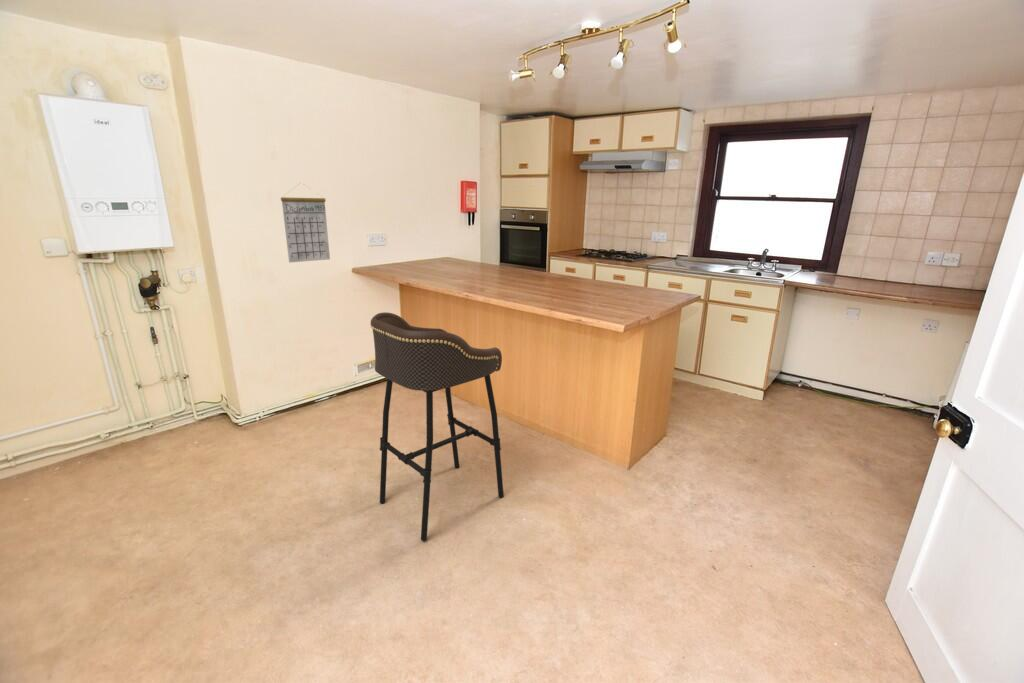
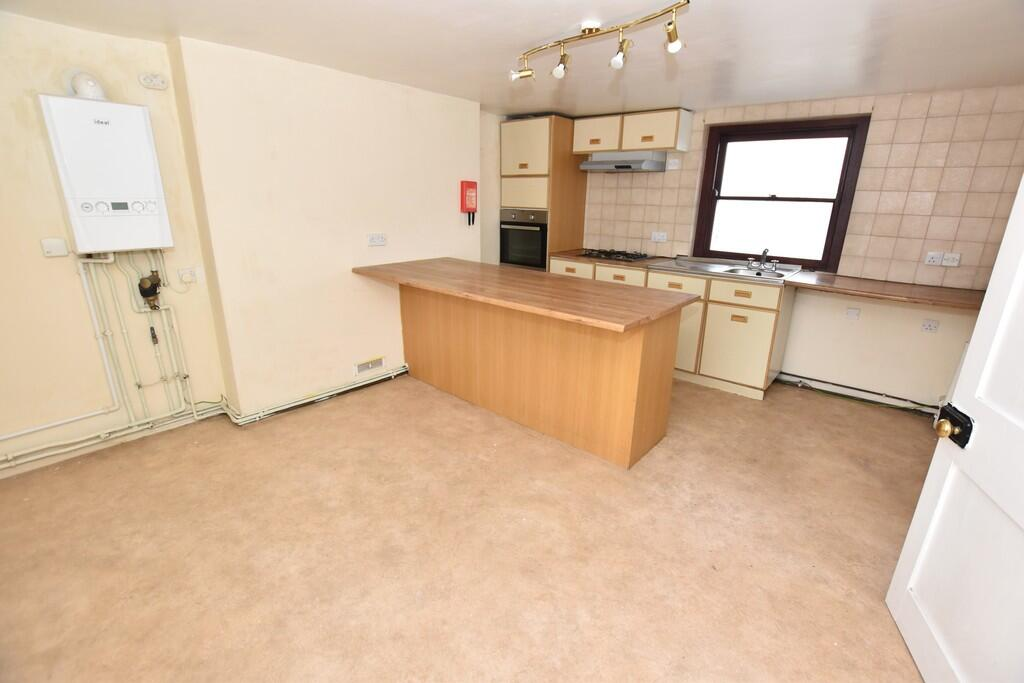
- bar stool [369,311,505,542]
- calendar [280,183,331,264]
